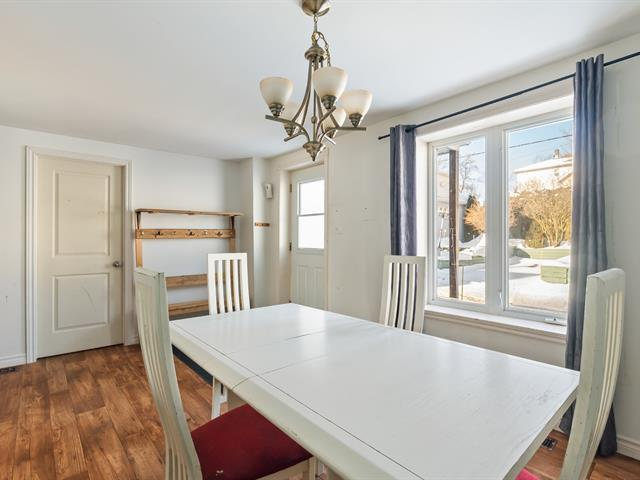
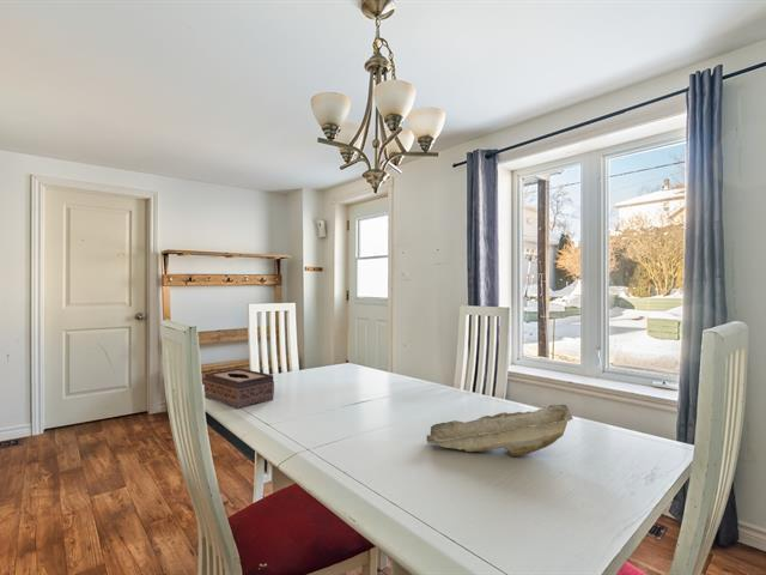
+ tissue box [202,367,275,410]
+ decorative bowl [426,404,573,458]
